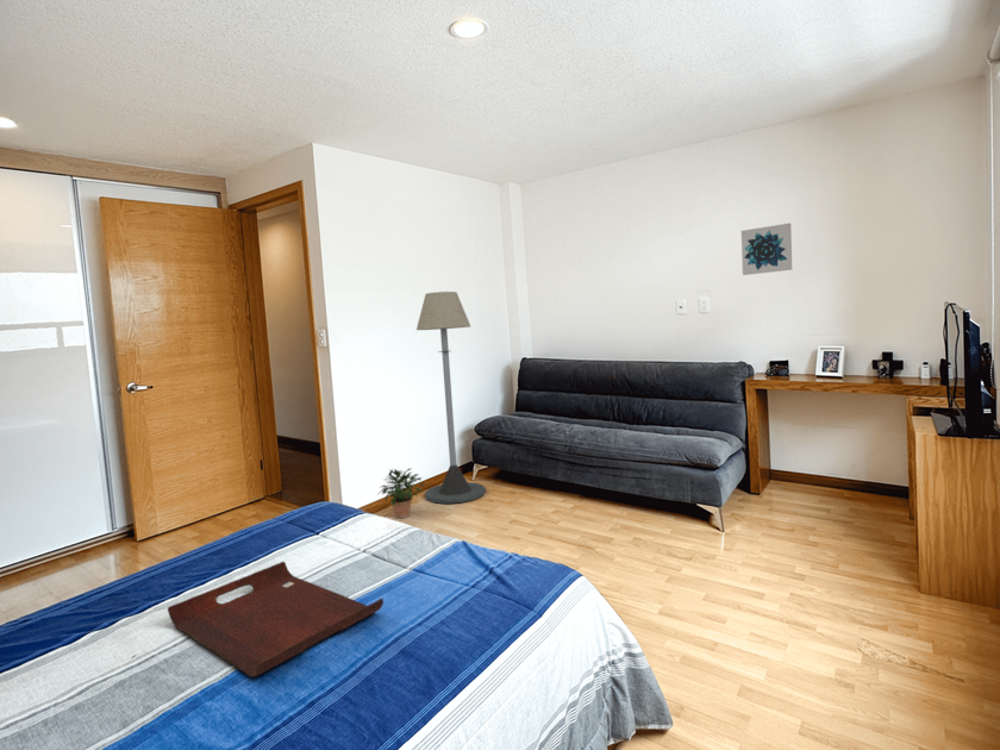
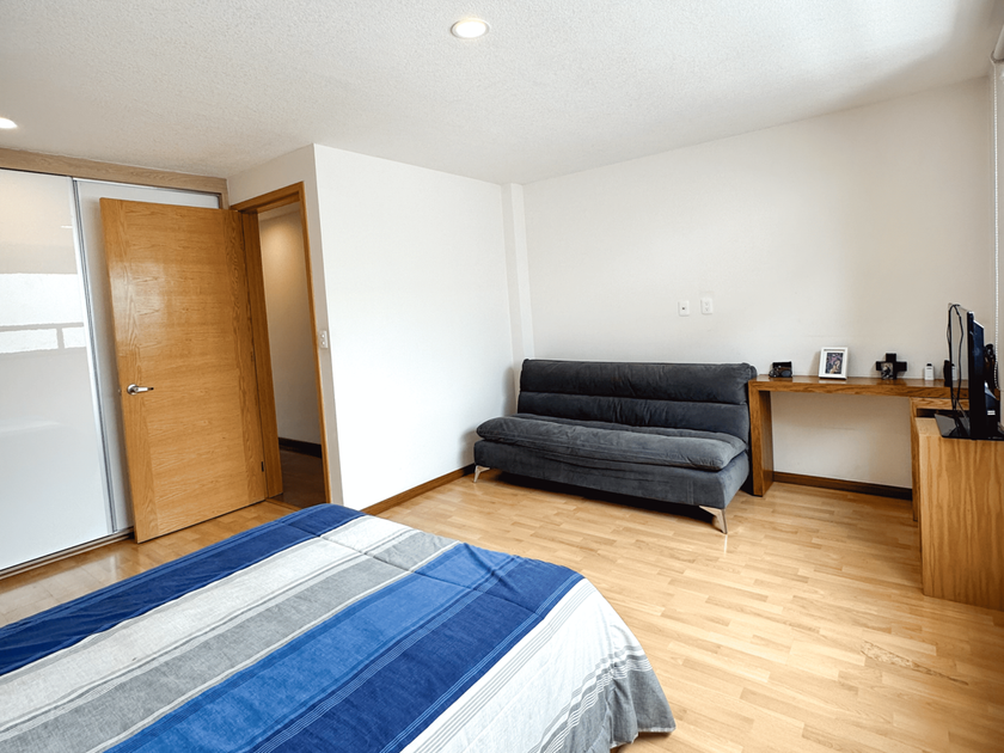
- serving tray [167,561,385,679]
- floor lamp [415,290,487,505]
- potted plant [377,467,426,519]
- wall art [740,223,793,276]
